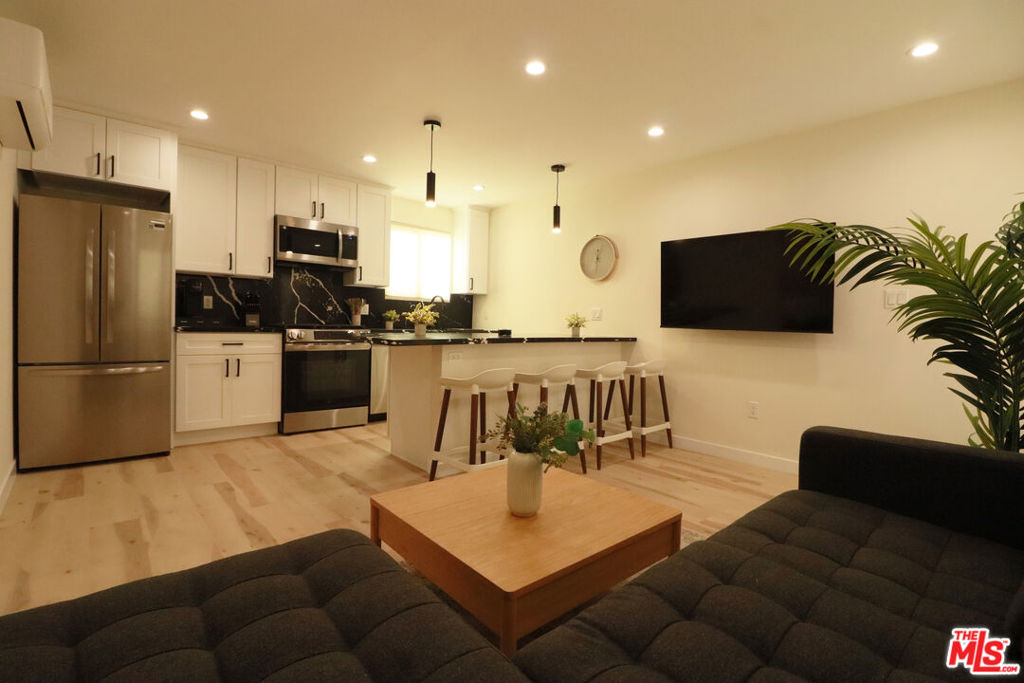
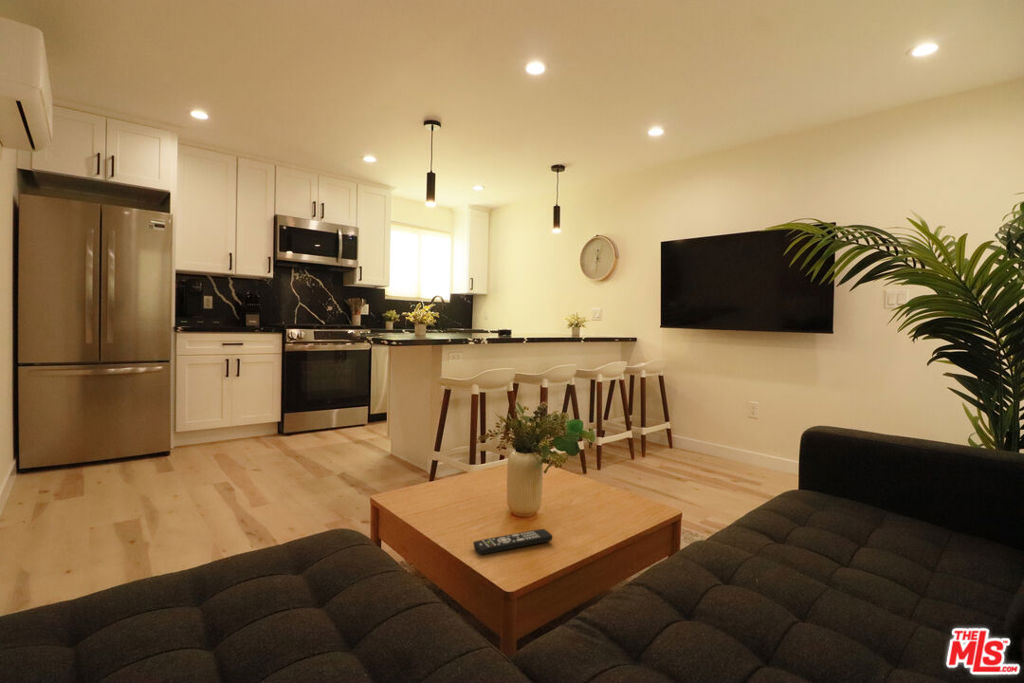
+ remote control [472,528,554,556]
